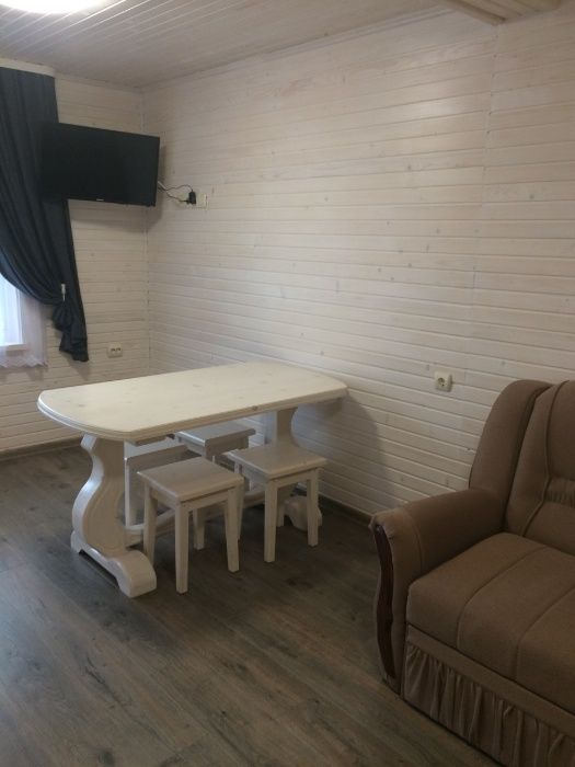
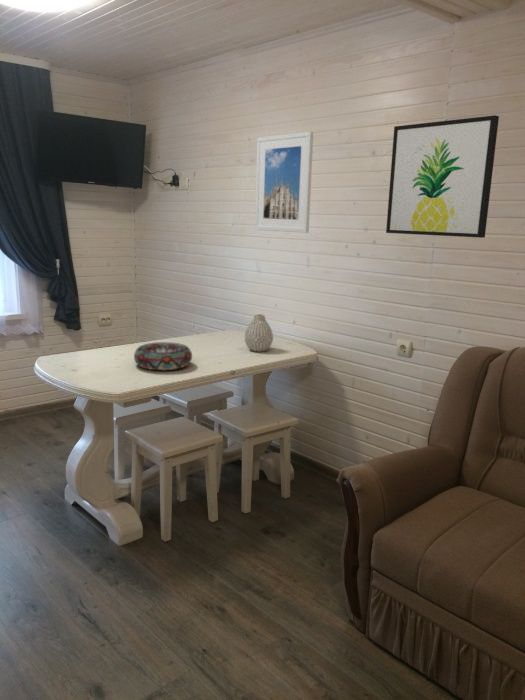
+ decorative bowl [133,341,193,371]
+ vase [244,313,274,353]
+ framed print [254,130,314,234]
+ wall art [385,114,500,239]
